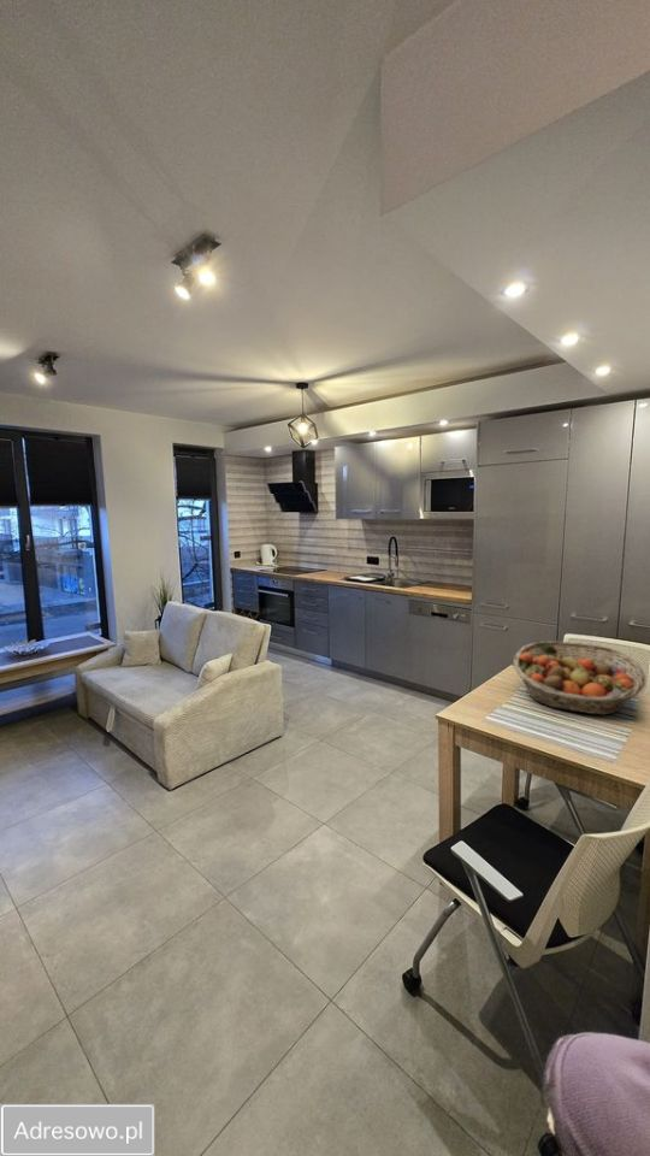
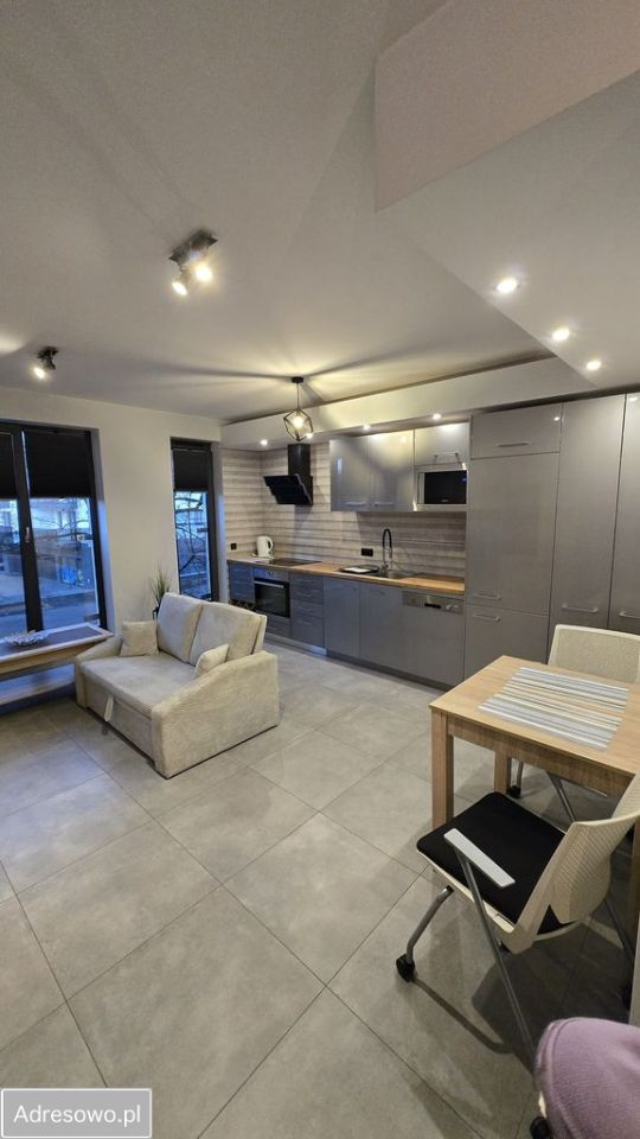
- fruit basket [512,641,646,716]
